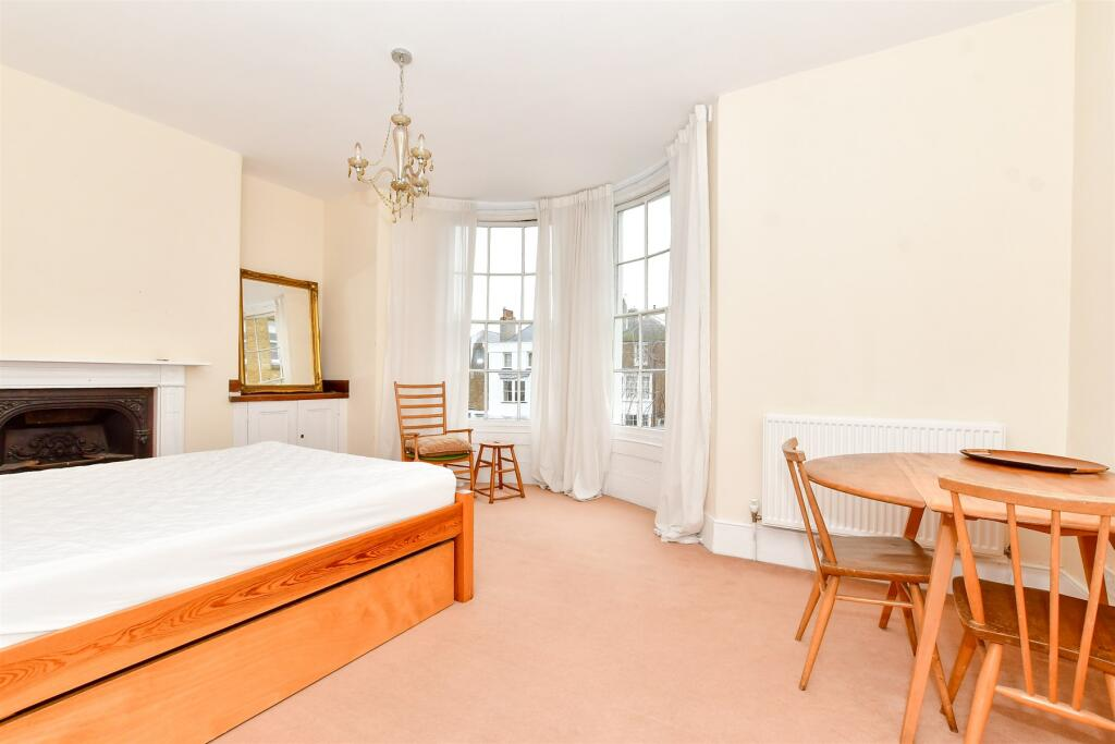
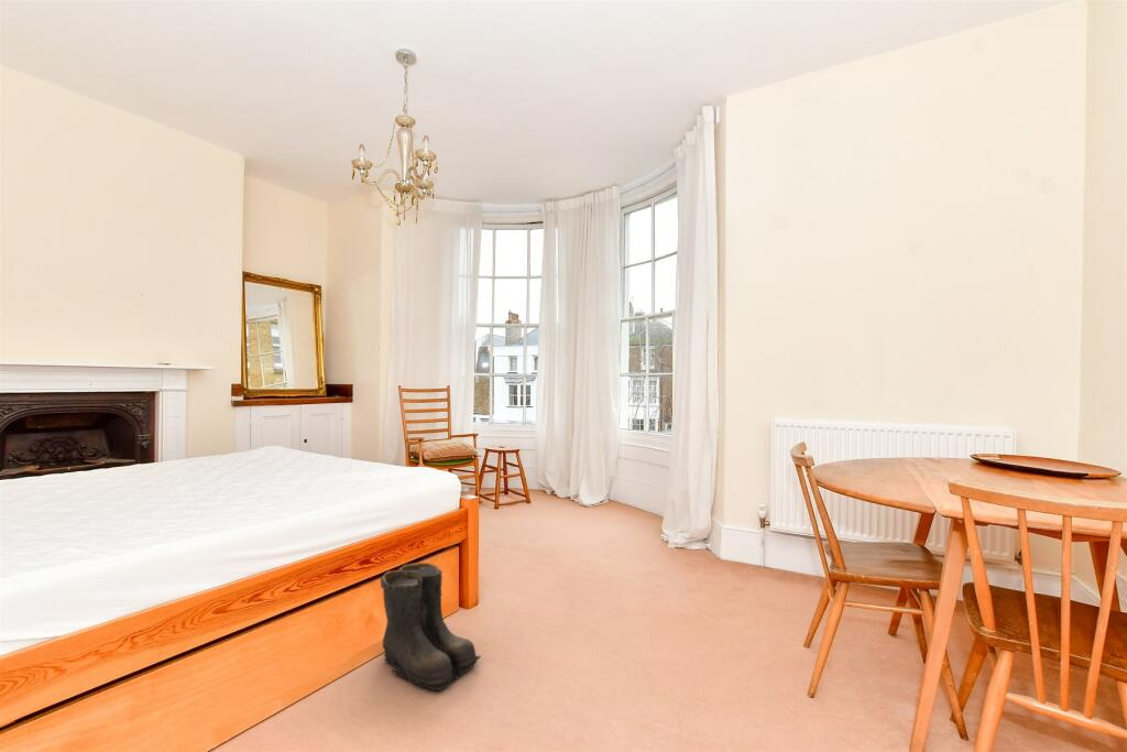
+ boots [380,562,482,691]
